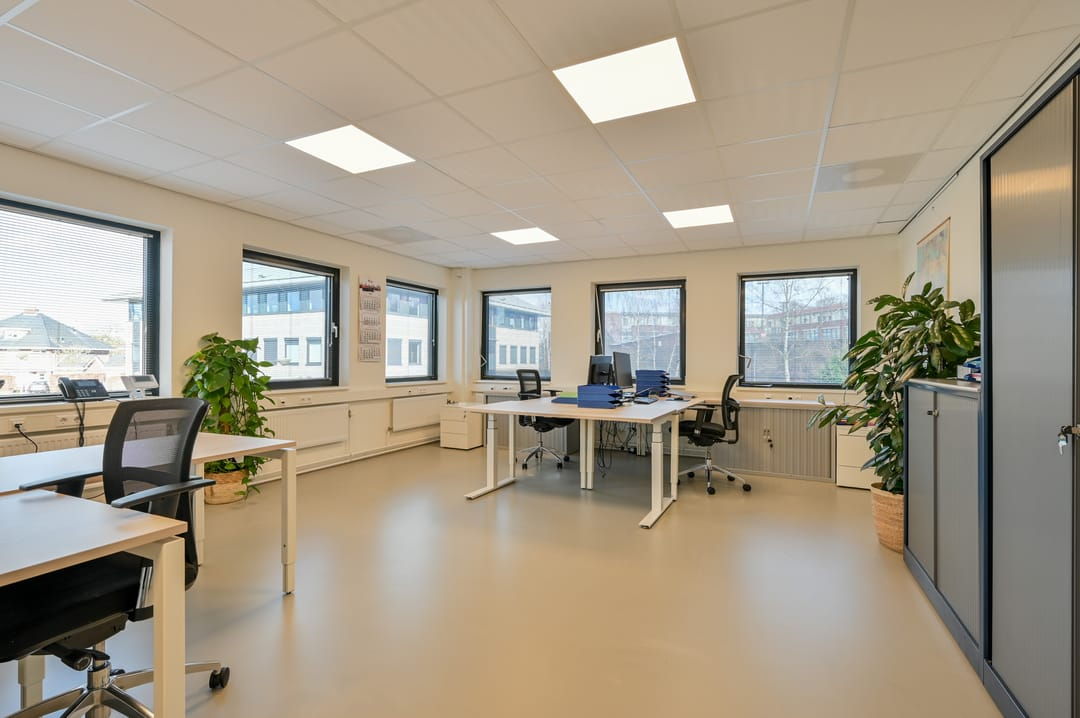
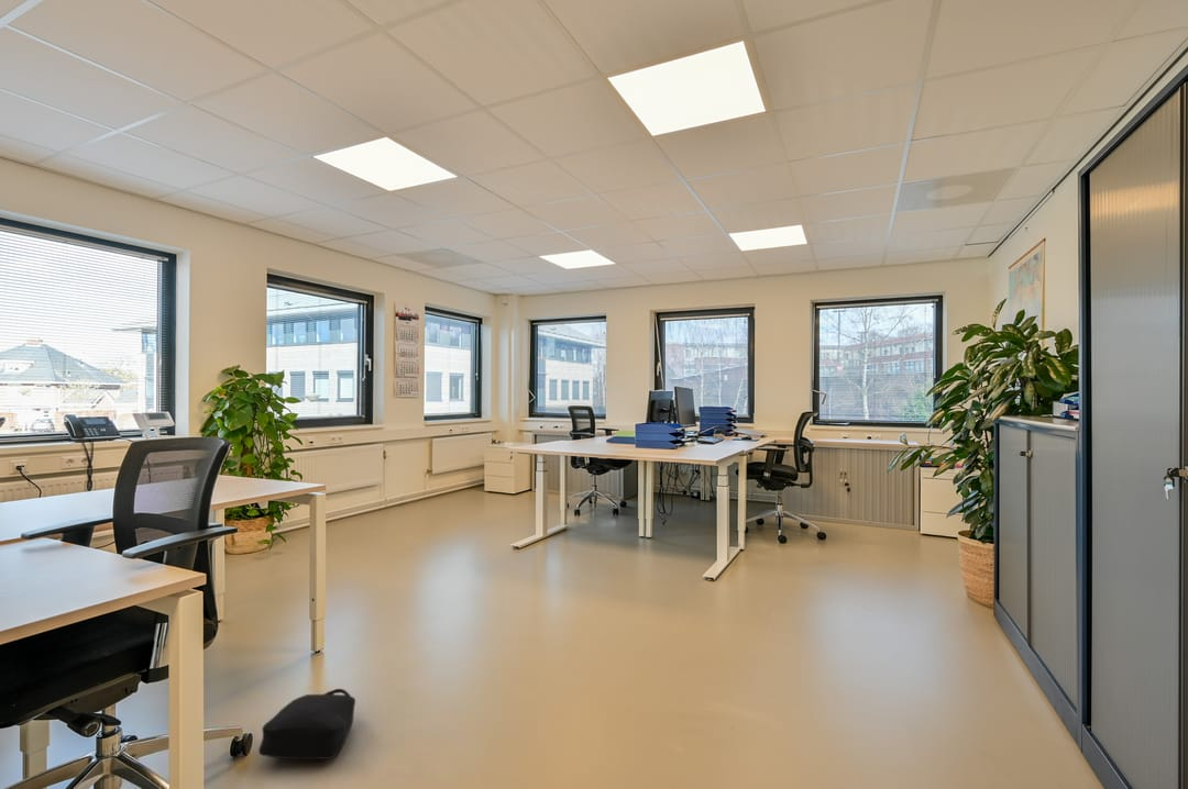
+ backpack [257,688,356,760]
